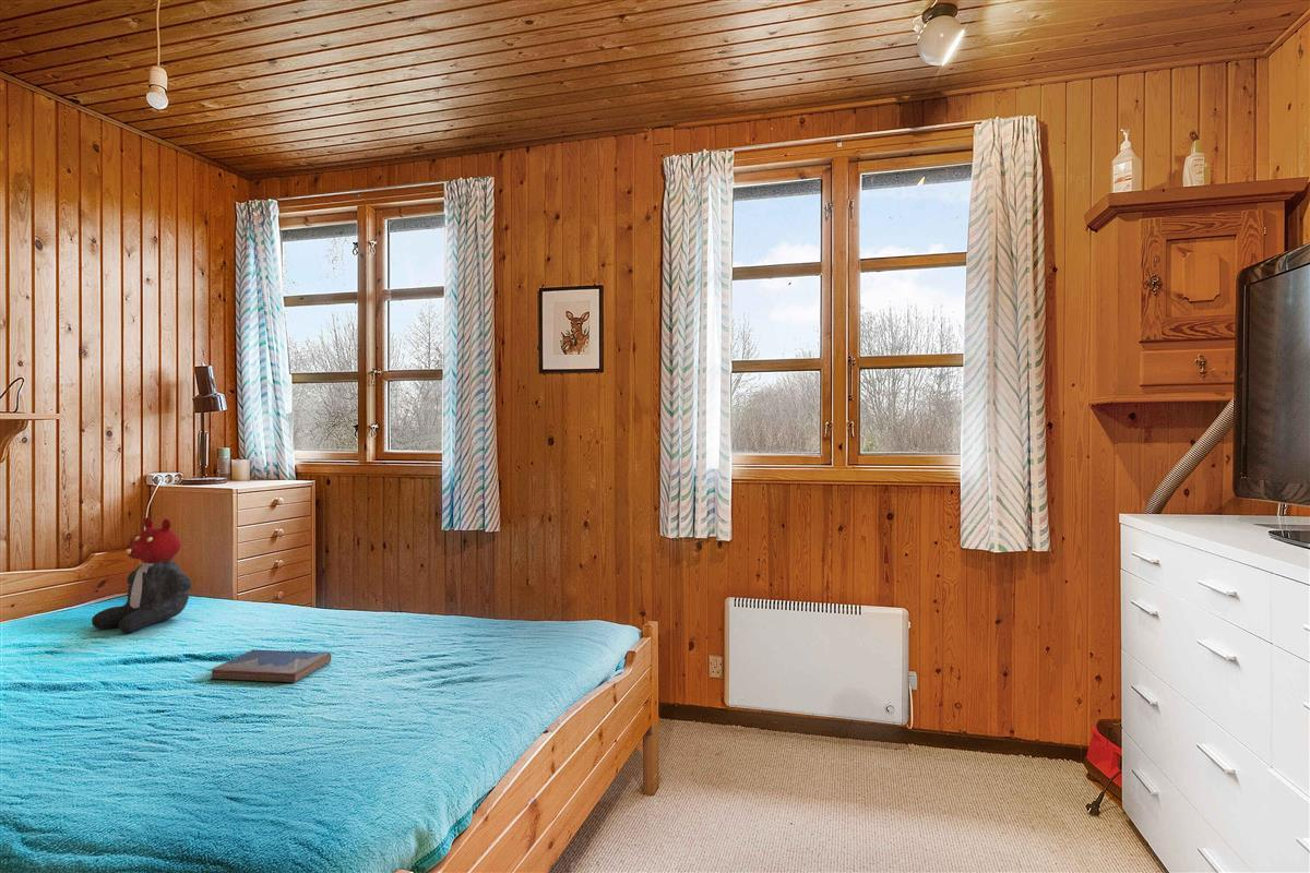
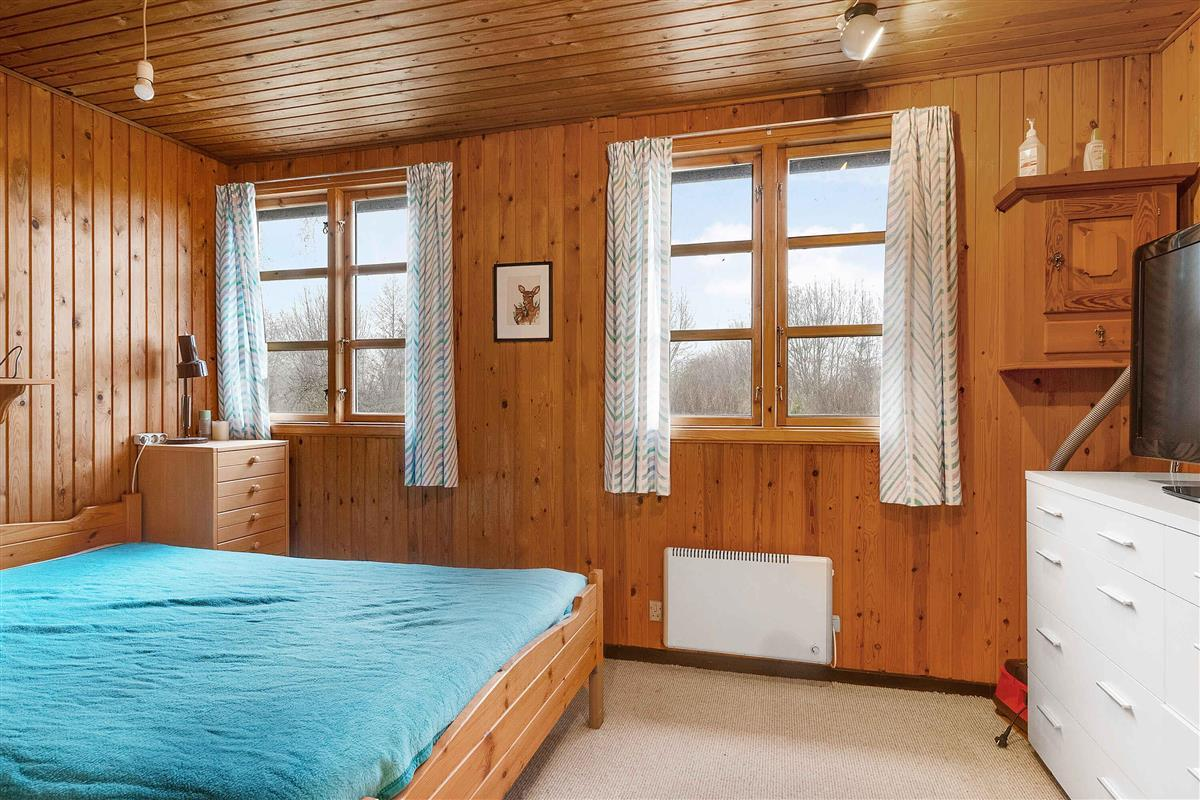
- hardcover book [210,648,332,684]
- teddy bear [91,516,192,634]
